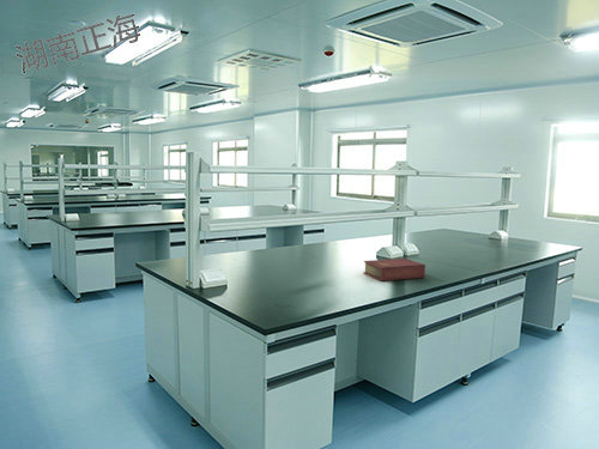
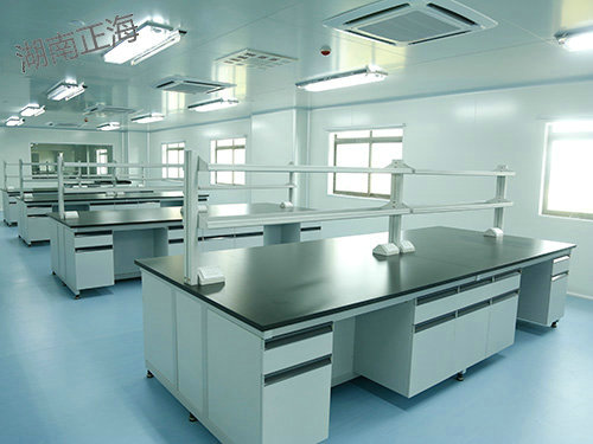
- book [363,257,426,283]
